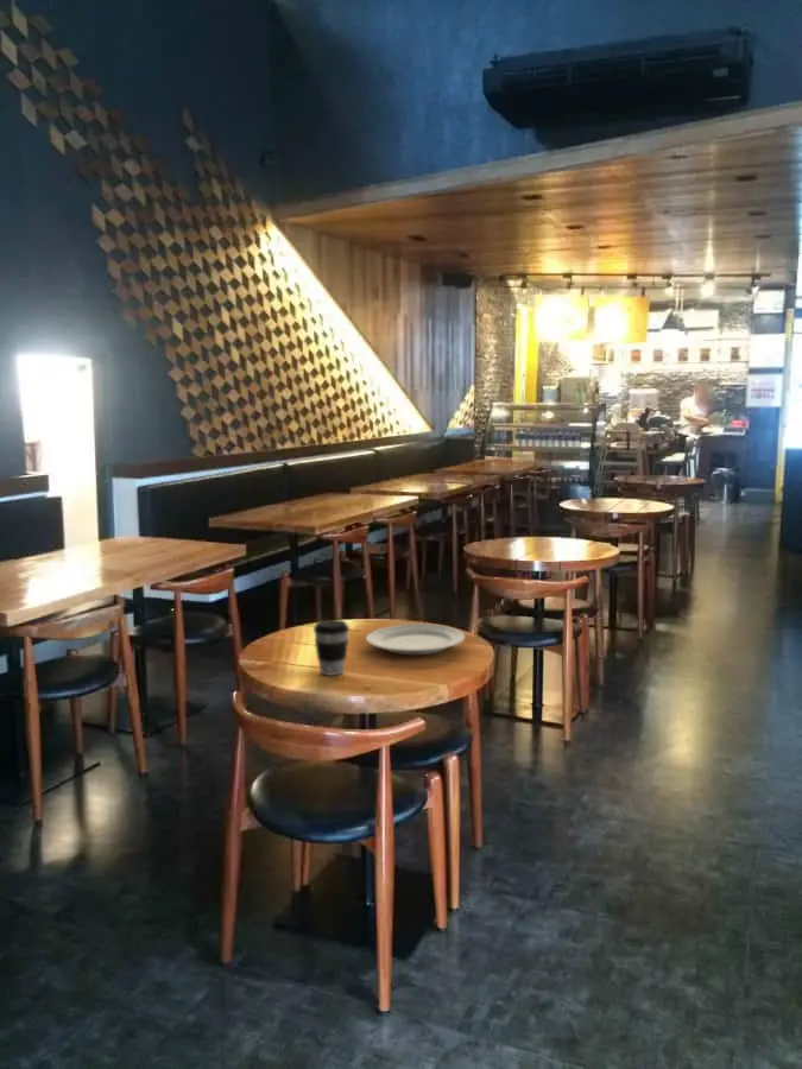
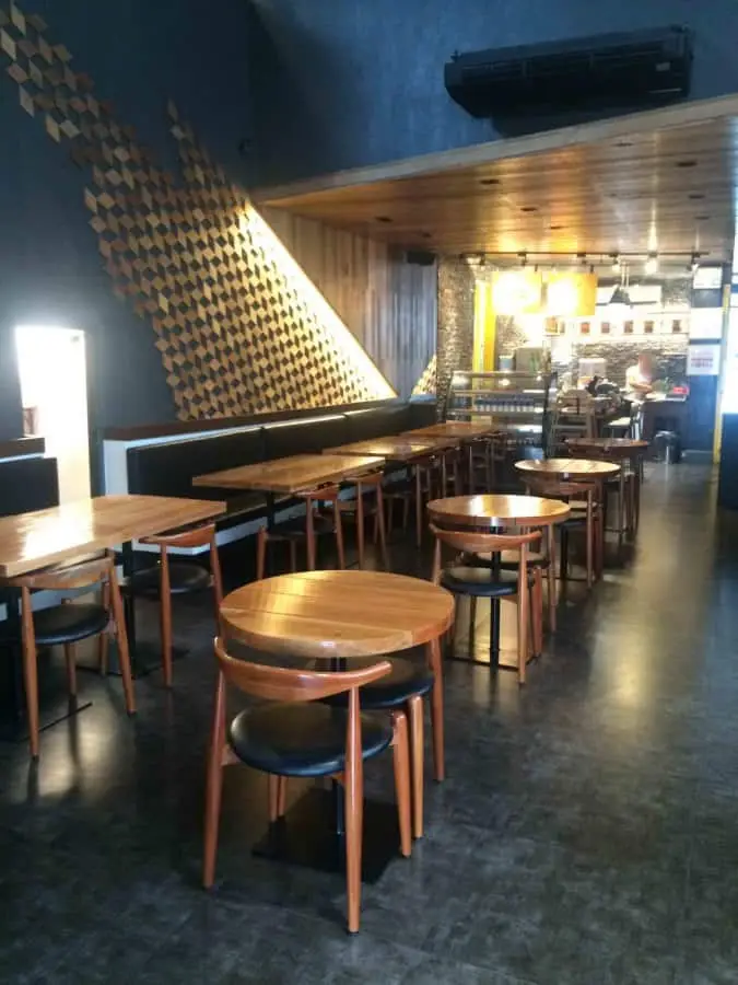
- coffee cup [312,618,351,677]
- chinaware [365,622,466,656]
